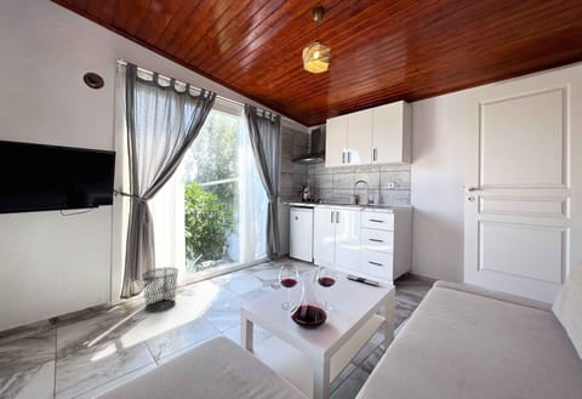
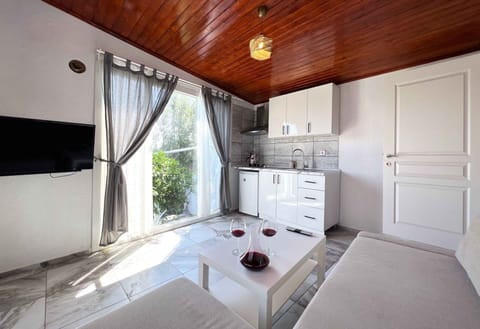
- waste bin [141,267,179,313]
